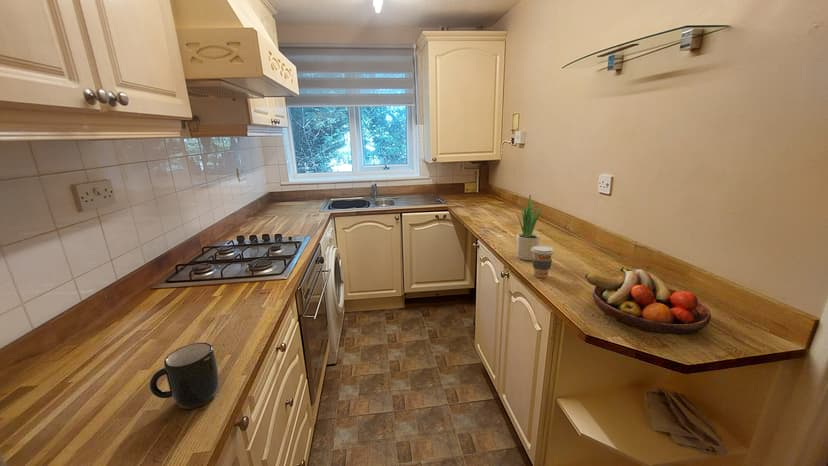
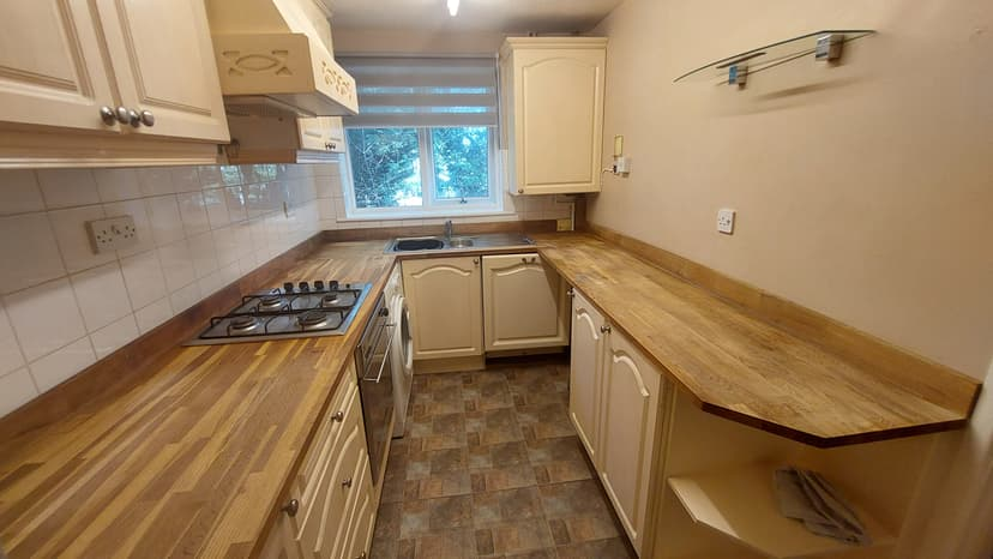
- coffee cup [531,245,555,279]
- mug [149,342,220,410]
- fruit bowl [584,266,712,336]
- potted plant [516,194,544,261]
